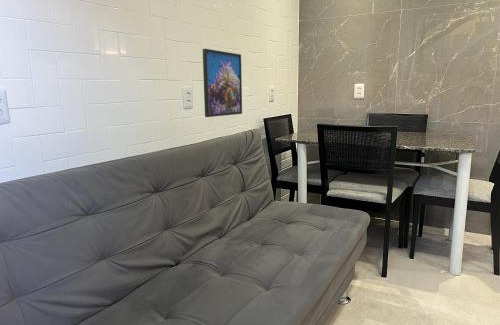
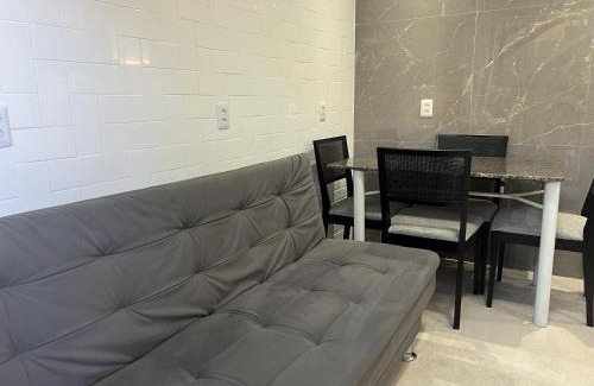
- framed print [202,48,243,118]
